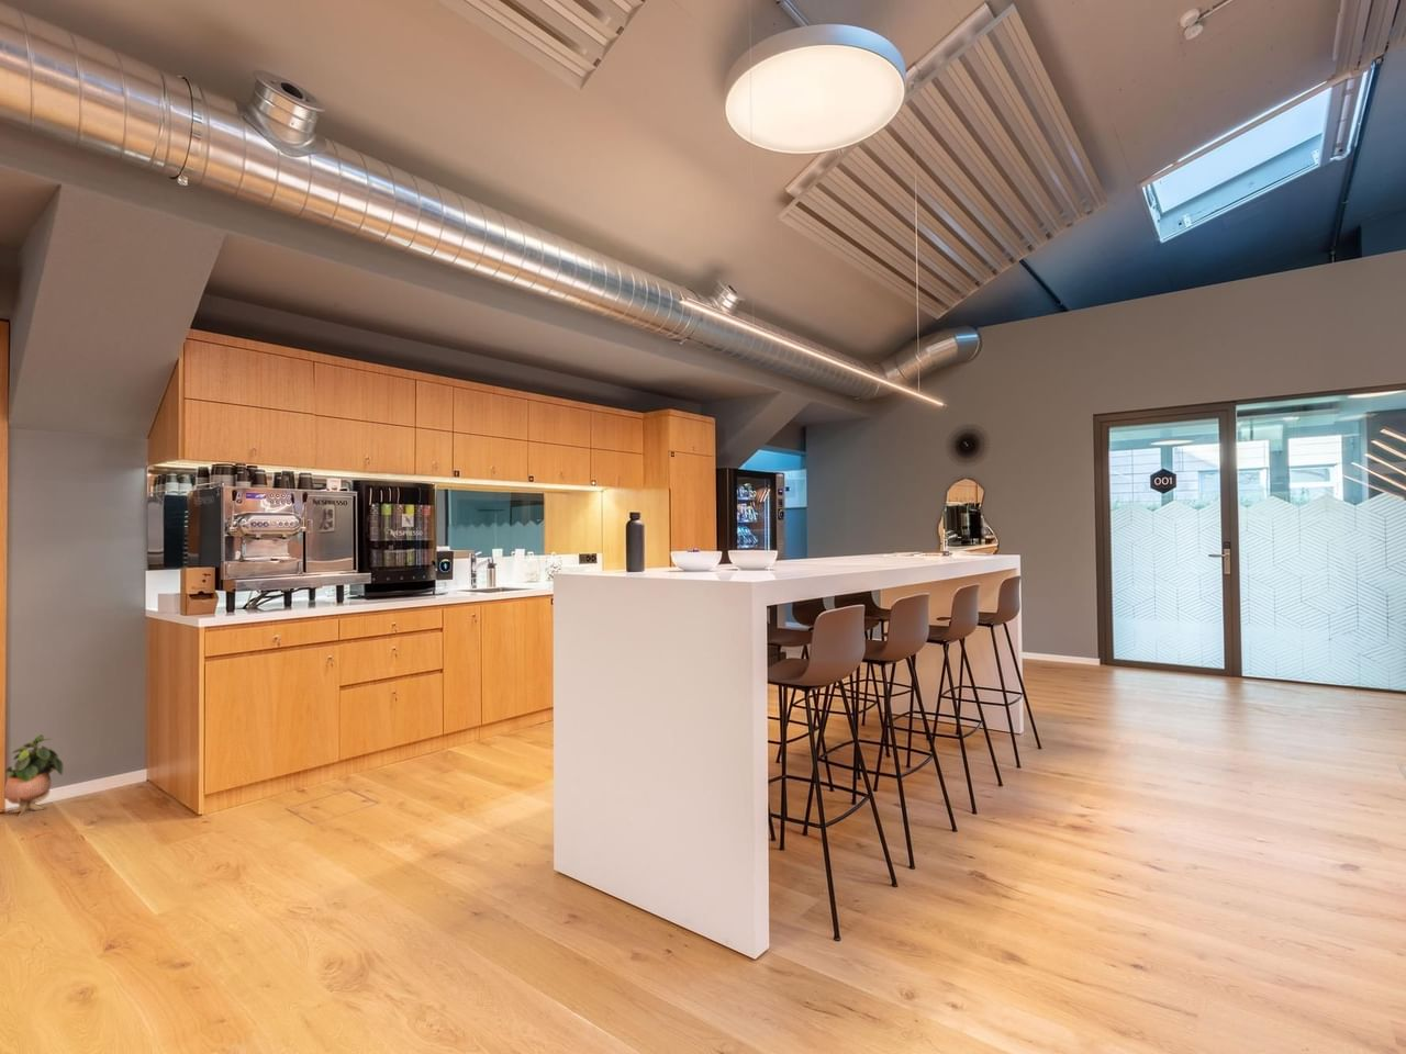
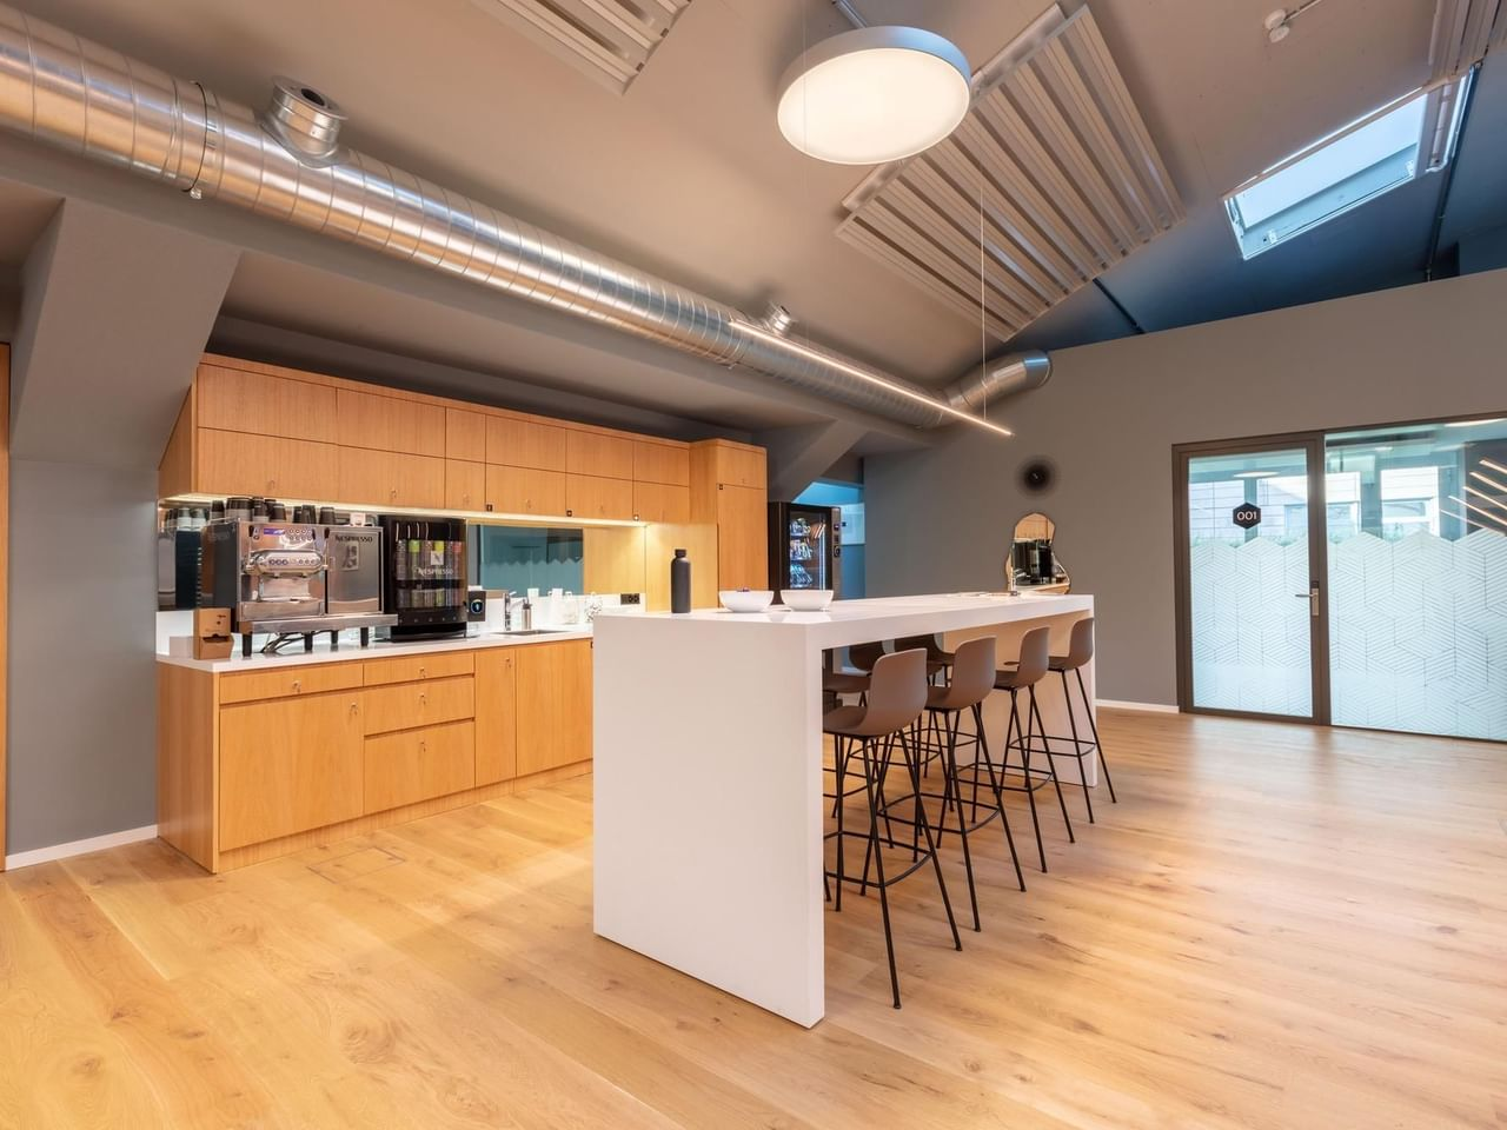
- potted plant [3,733,65,818]
